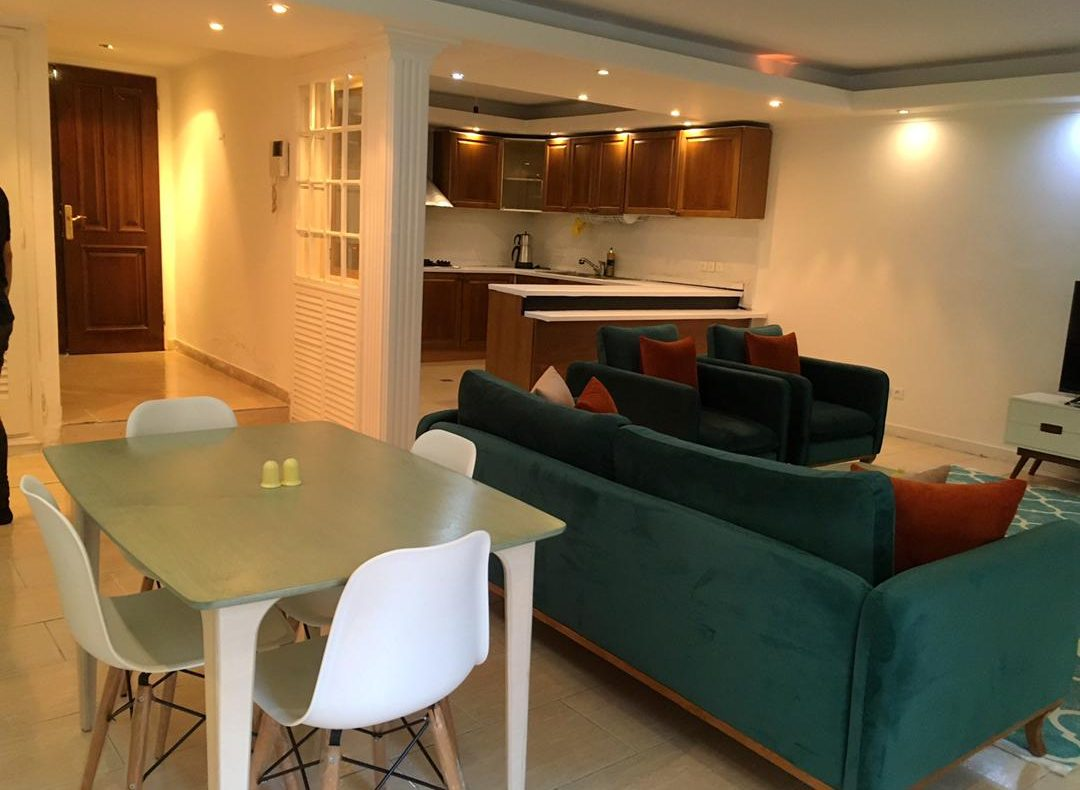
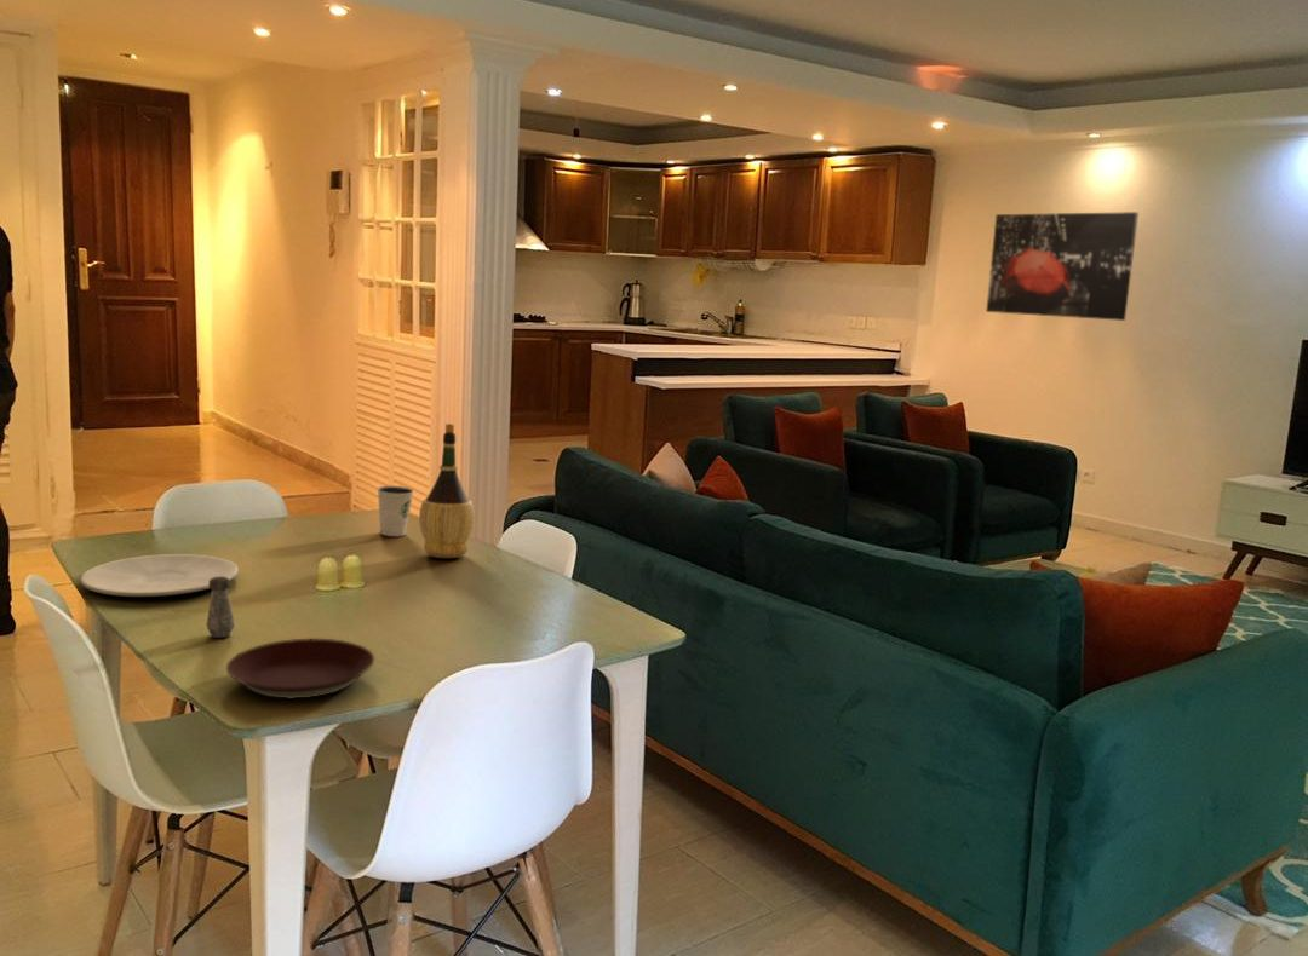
+ dixie cup [375,485,415,537]
+ plate [225,638,375,701]
+ wine bottle [418,422,476,559]
+ wall art [985,211,1140,322]
+ plate [79,553,240,598]
+ salt shaker [206,577,236,639]
